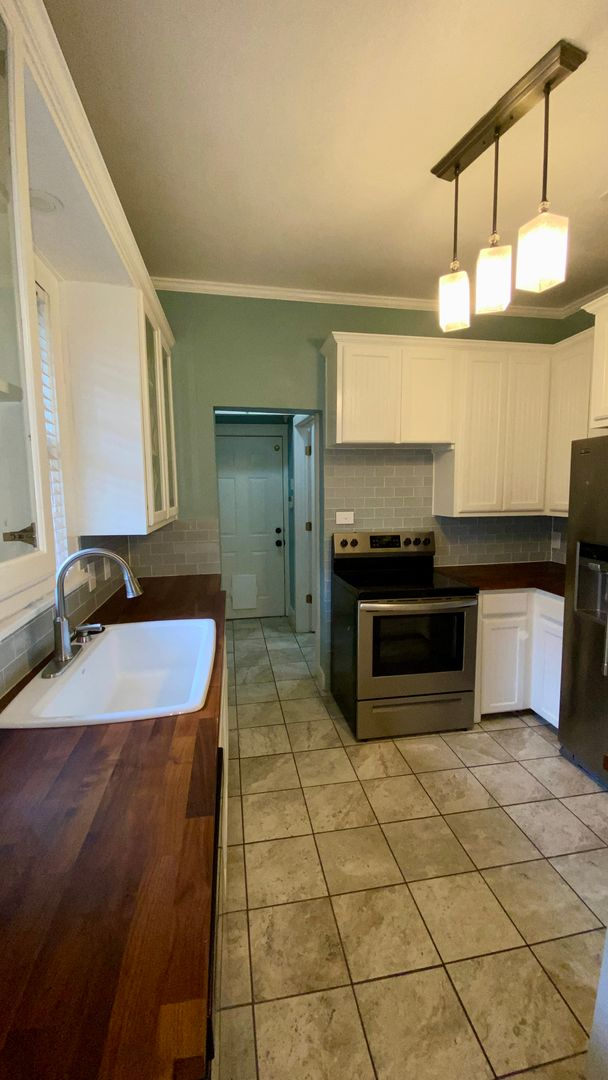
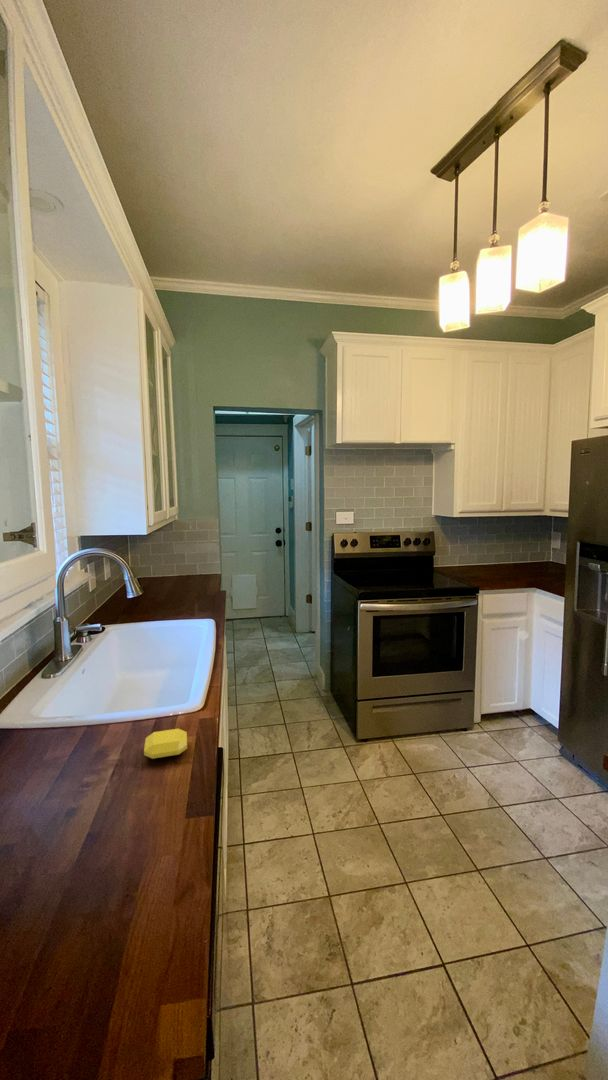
+ soap bar [143,728,188,760]
